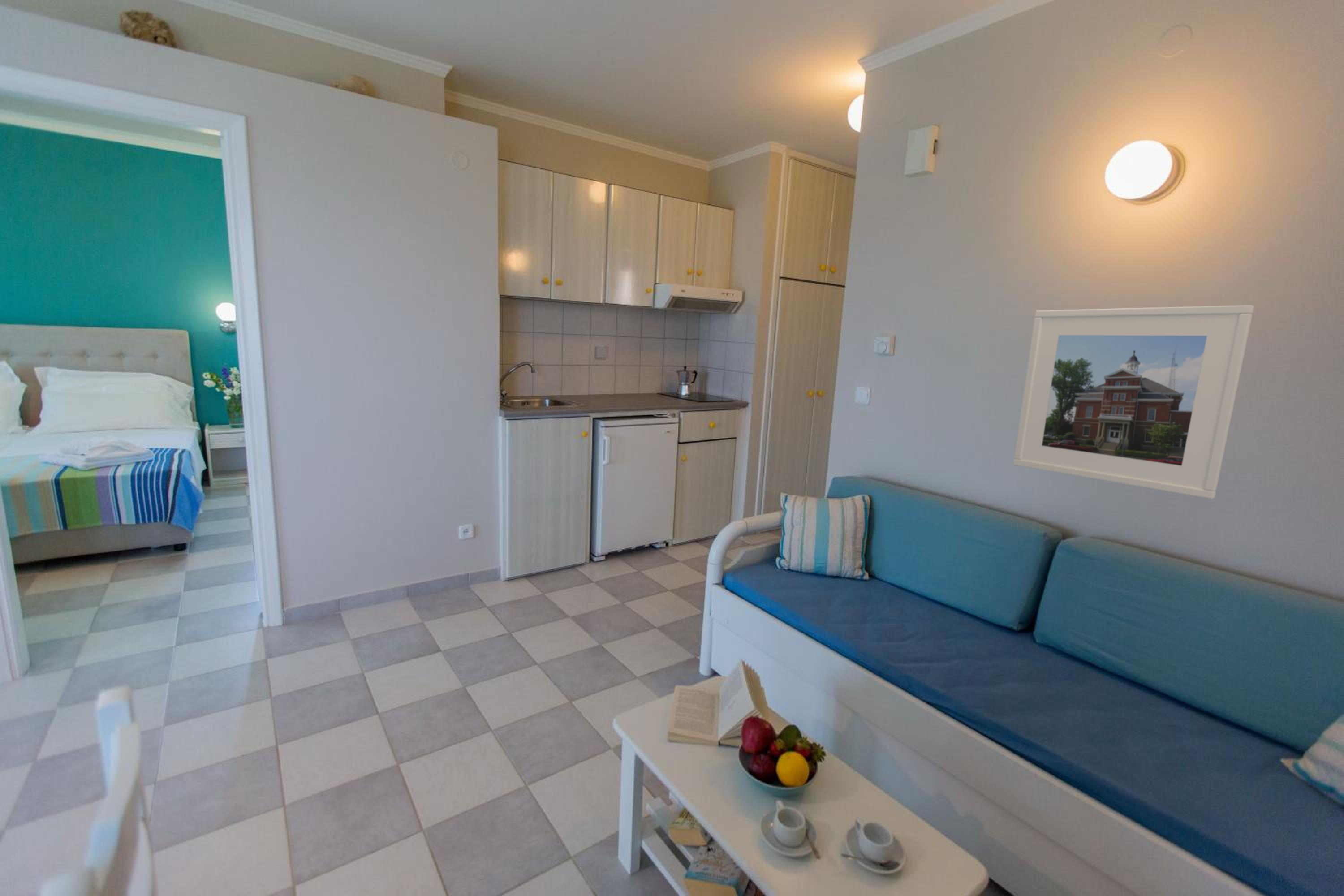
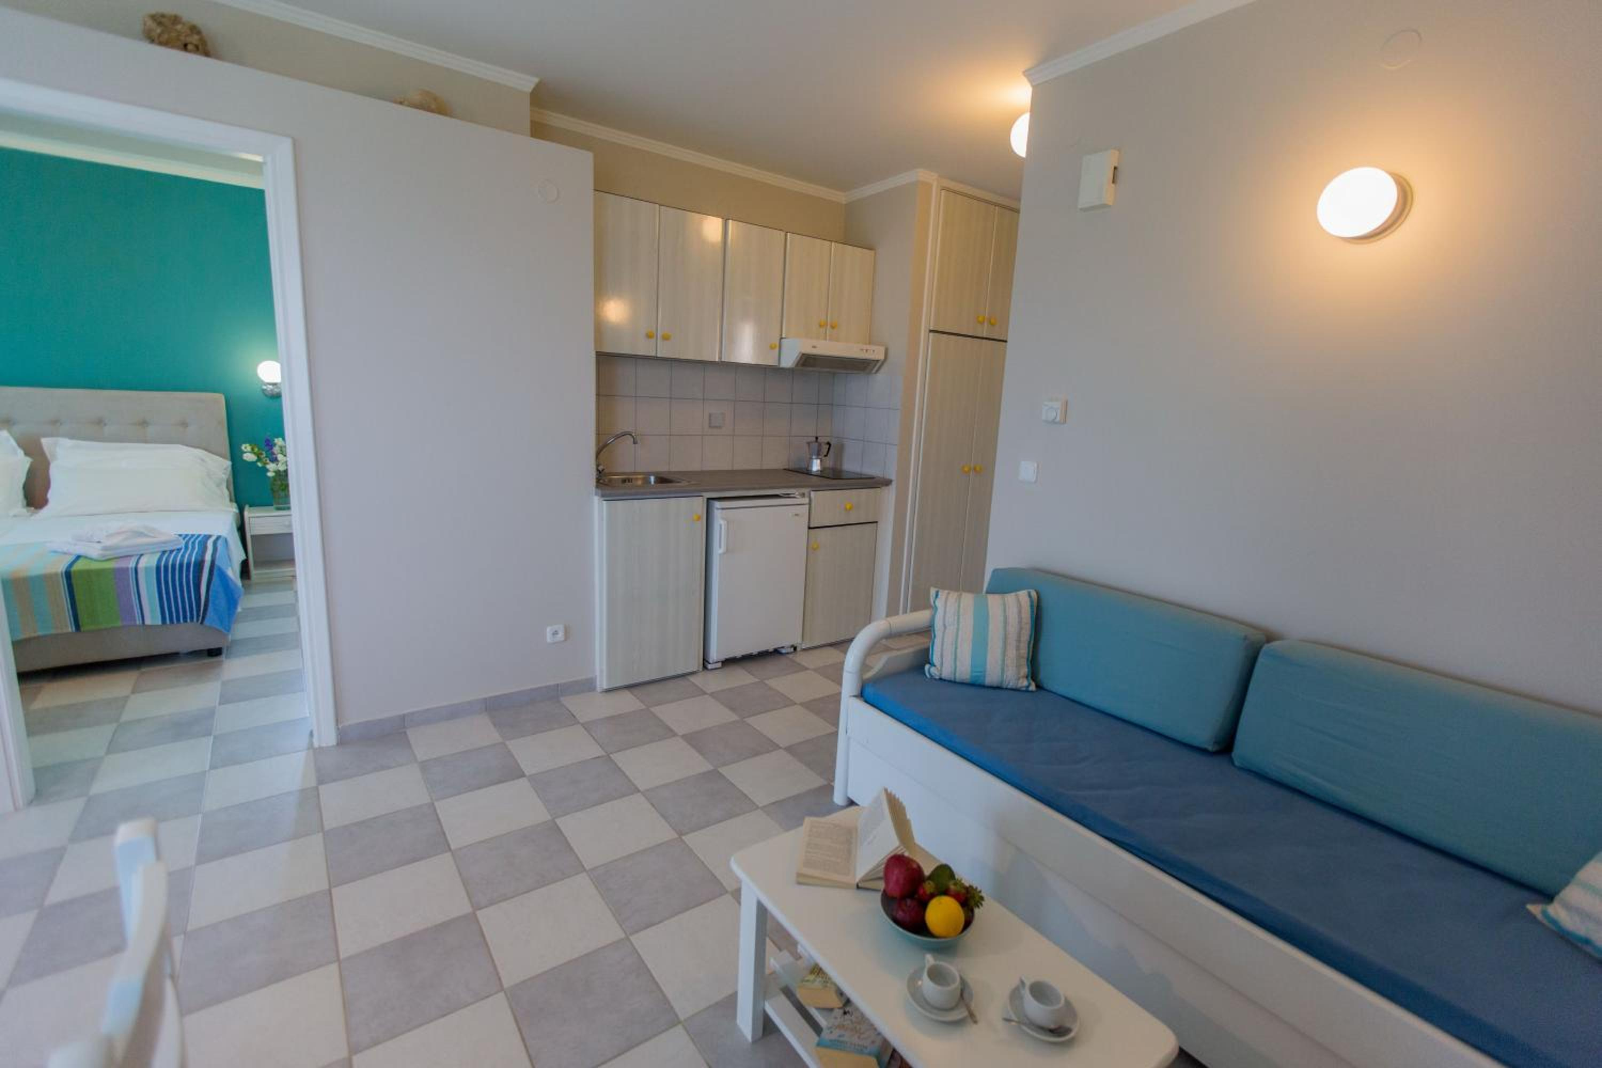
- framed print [1012,305,1254,500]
